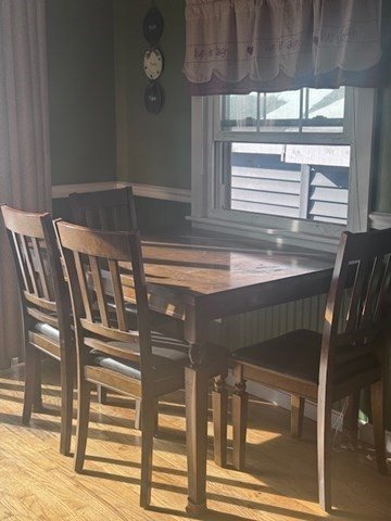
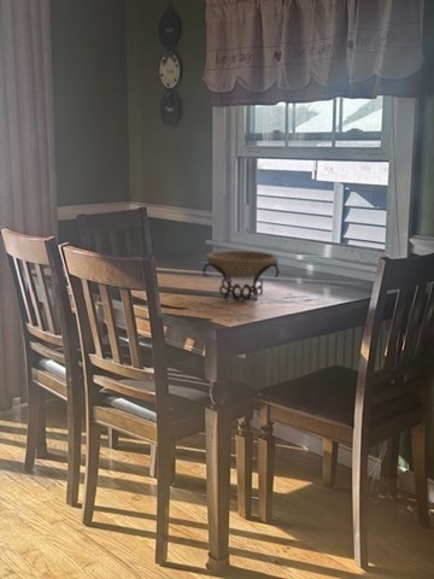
+ decorative bowl [201,250,280,303]
